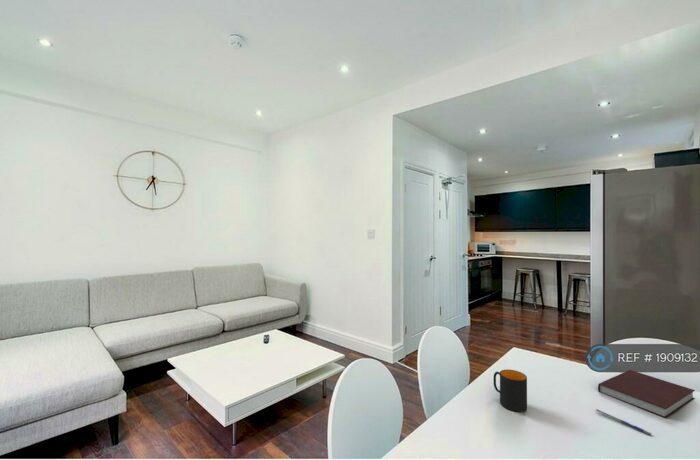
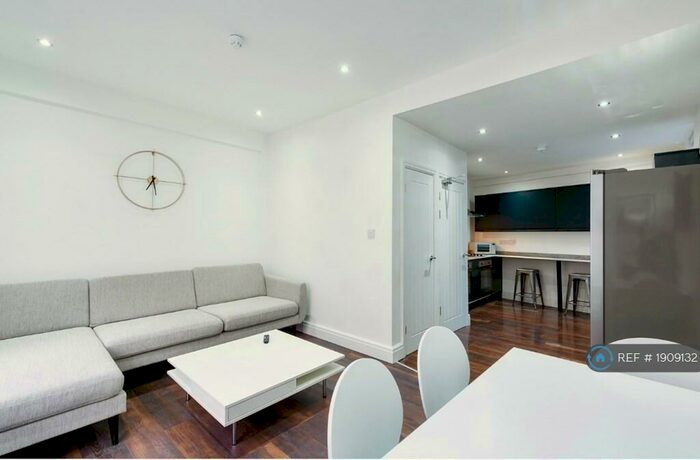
- mug [493,369,528,413]
- pen [595,408,652,437]
- notebook [597,369,696,419]
